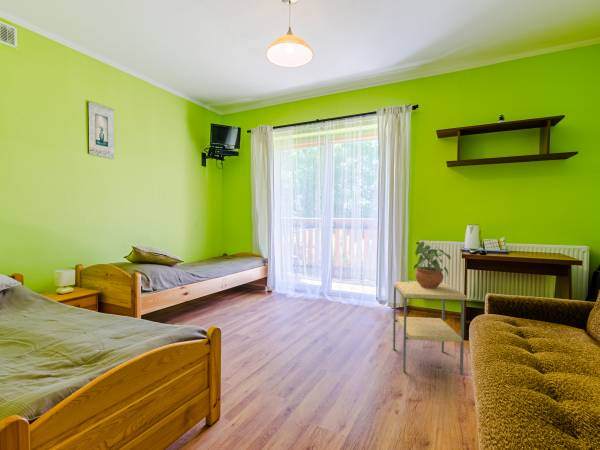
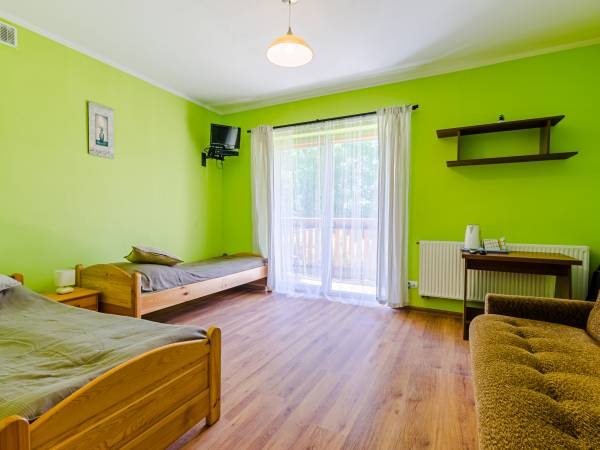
- potted plant [413,240,452,288]
- side table [392,281,468,376]
